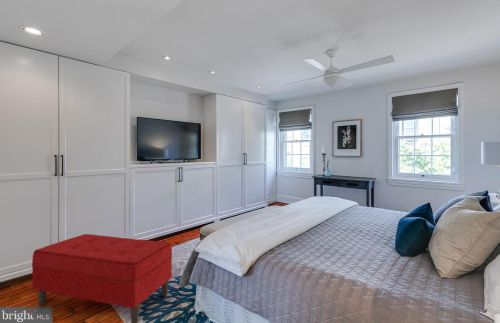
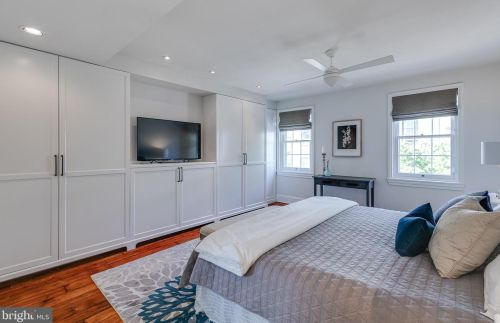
- bench [31,233,173,323]
